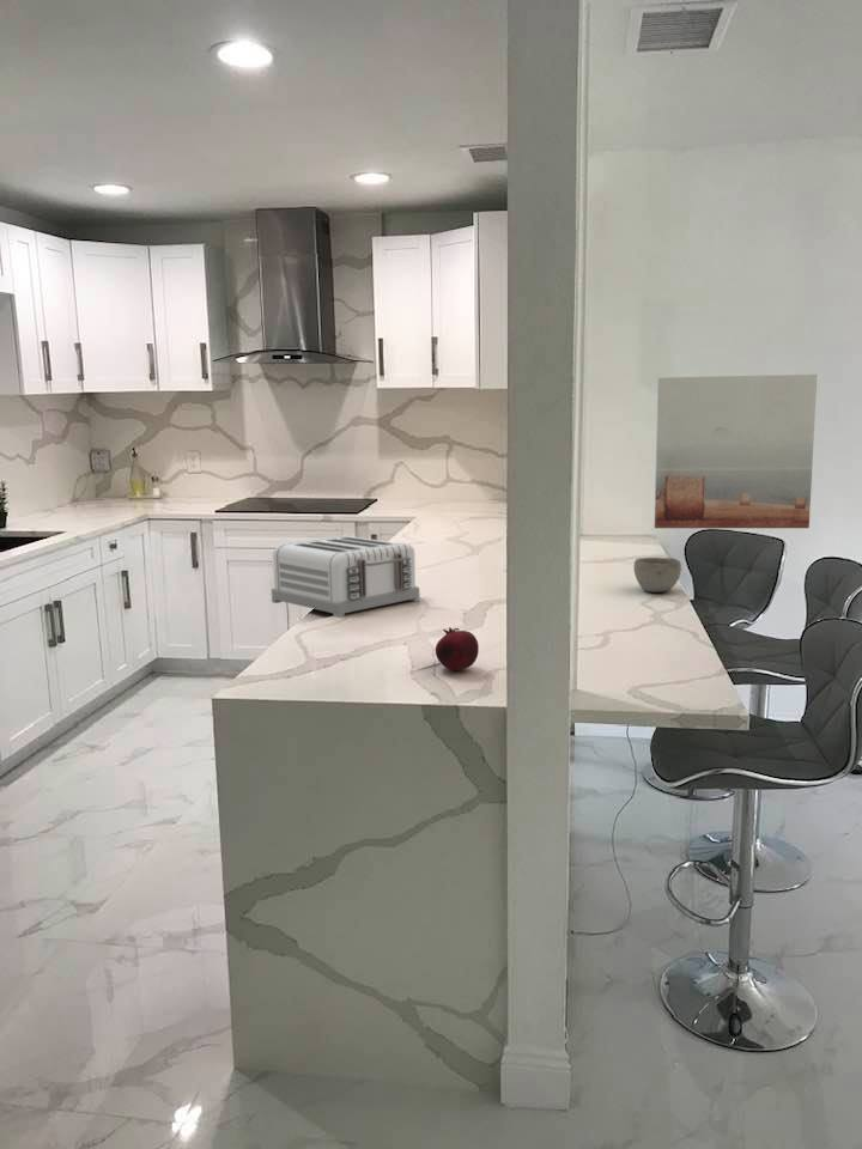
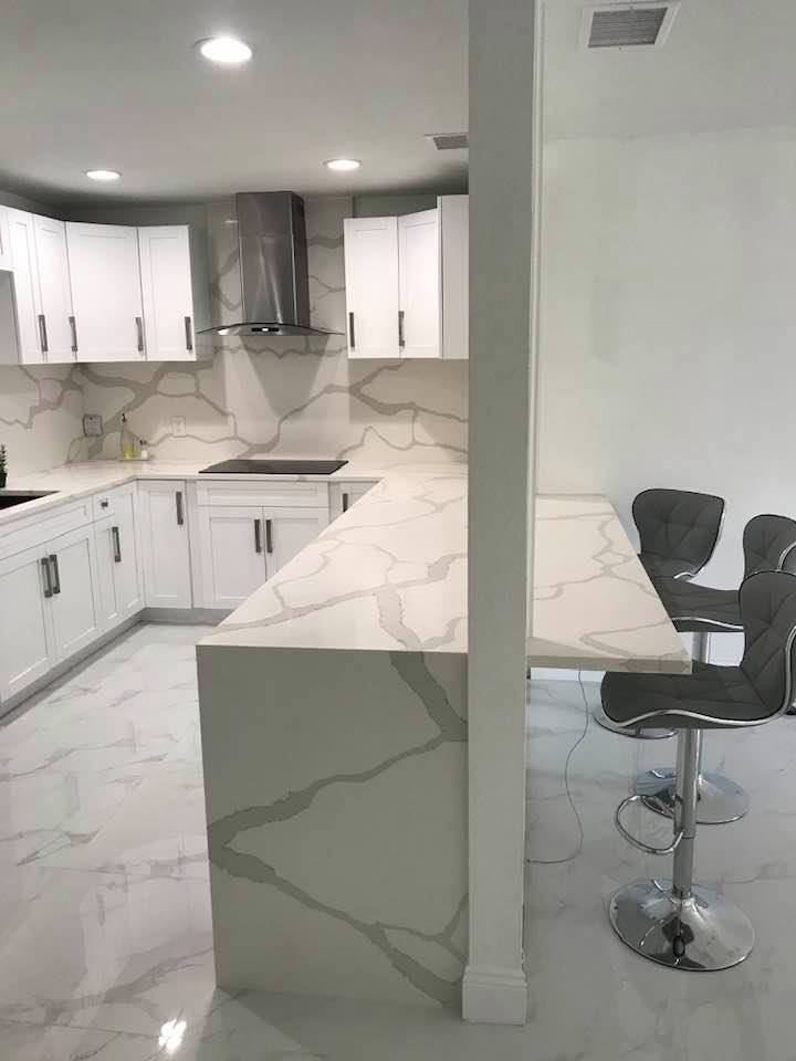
- bowl [632,557,682,594]
- toaster [271,534,420,619]
- wall art [654,373,818,529]
- fruit [435,626,480,671]
